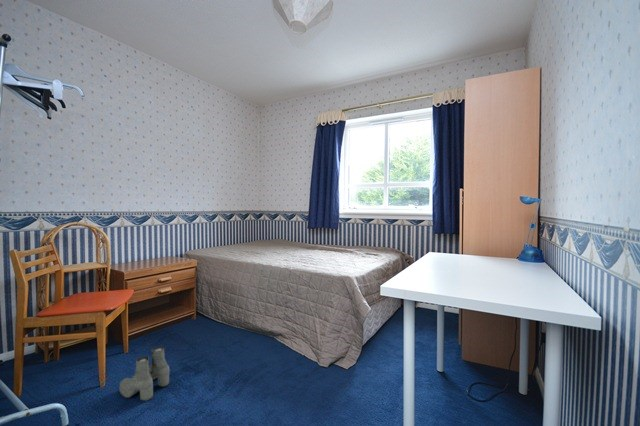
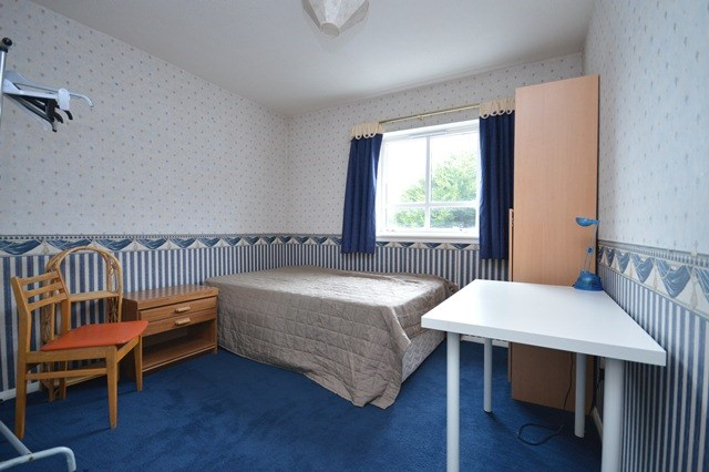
- boots [118,346,171,402]
